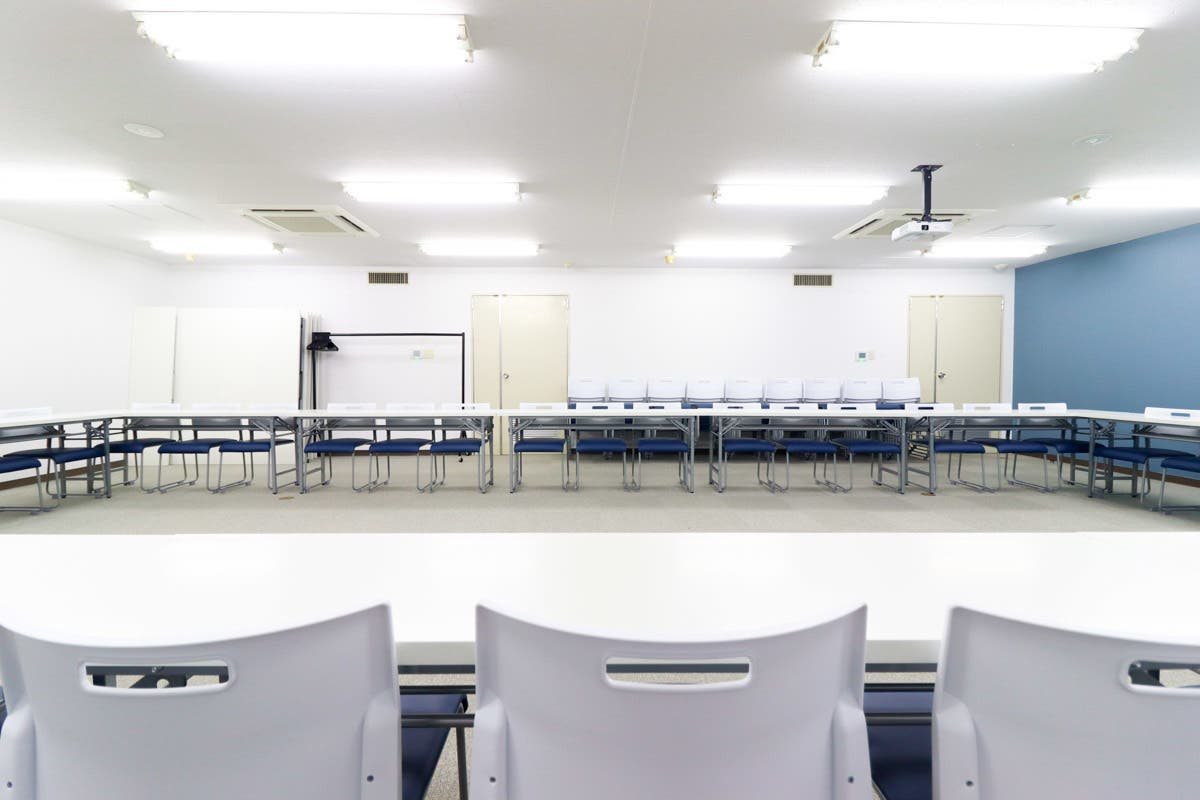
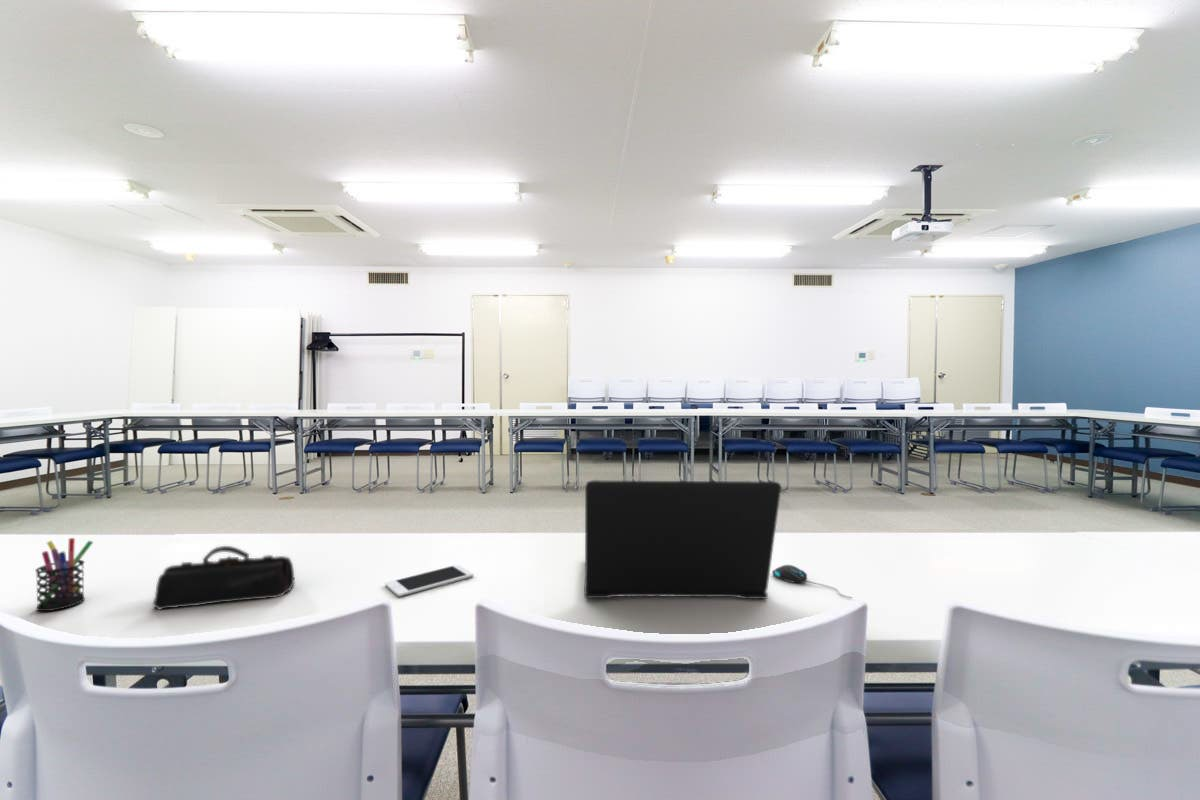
+ laptop [583,479,782,600]
+ pen holder [34,537,94,612]
+ mouse [771,564,853,599]
+ cell phone [384,564,475,598]
+ pencil case [152,545,295,611]
